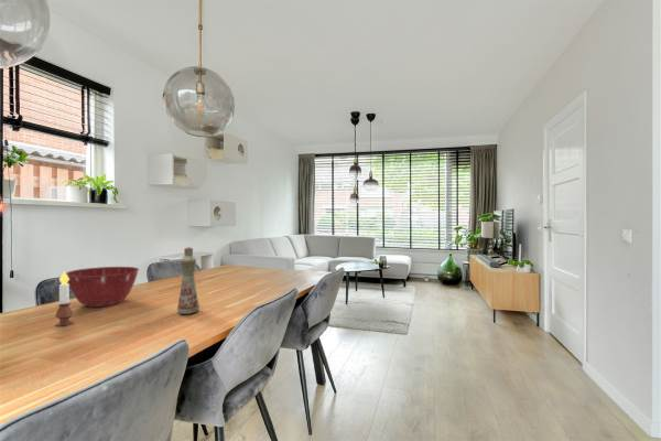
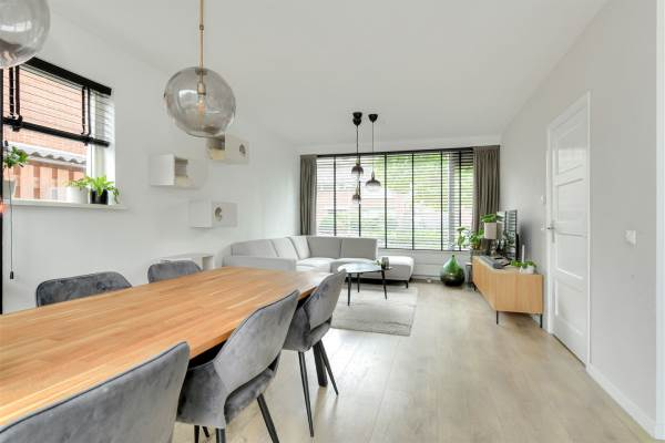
- candle [54,270,75,327]
- bottle [176,246,201,315]
- mixing bowl [65,266,140,309]
